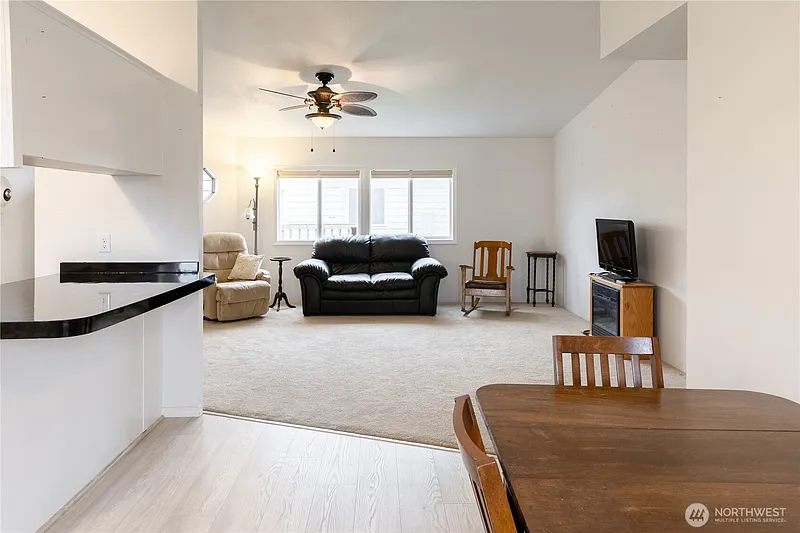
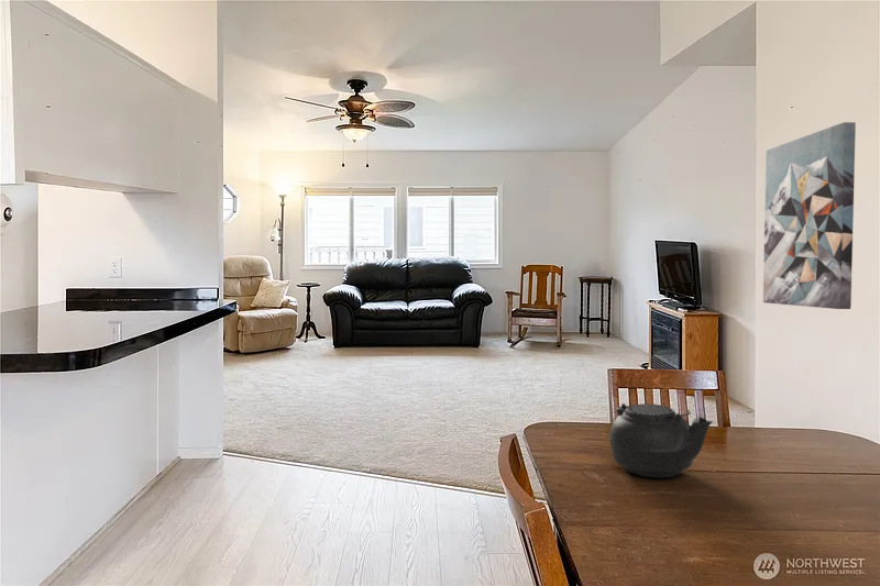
+ wall art [762,121,857,310]
+ teapot [608,402,714,479]
